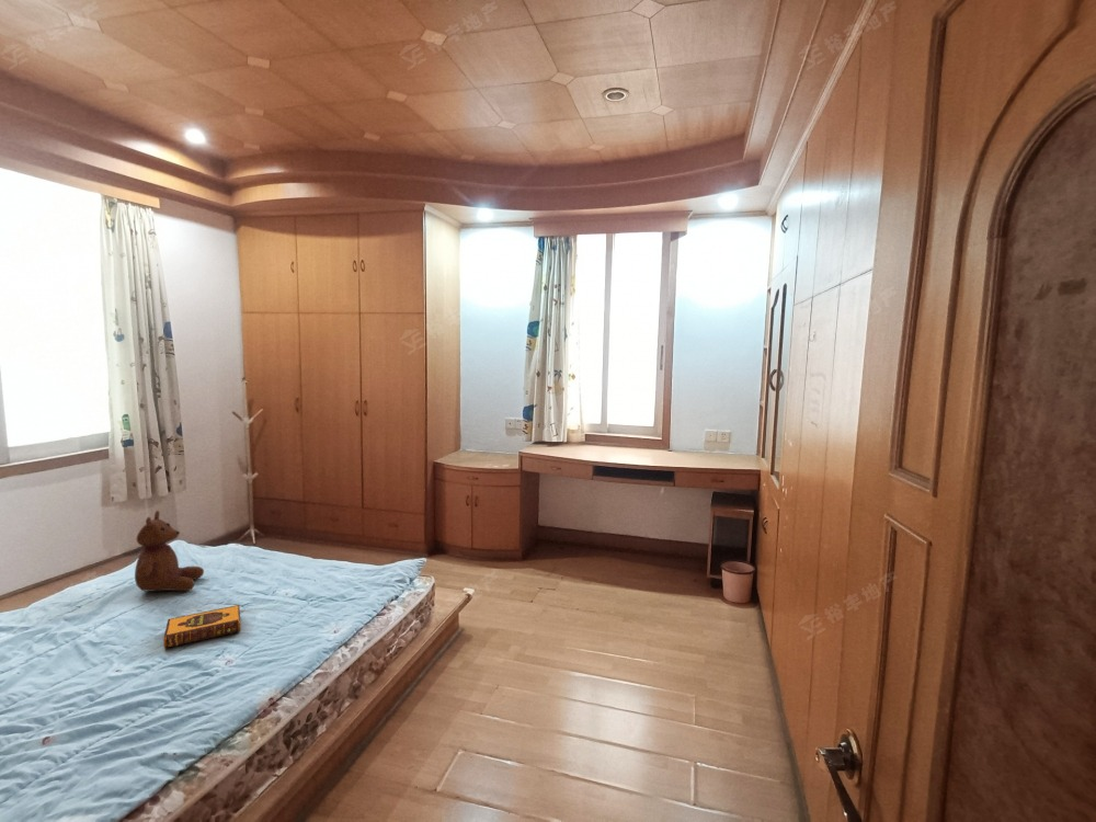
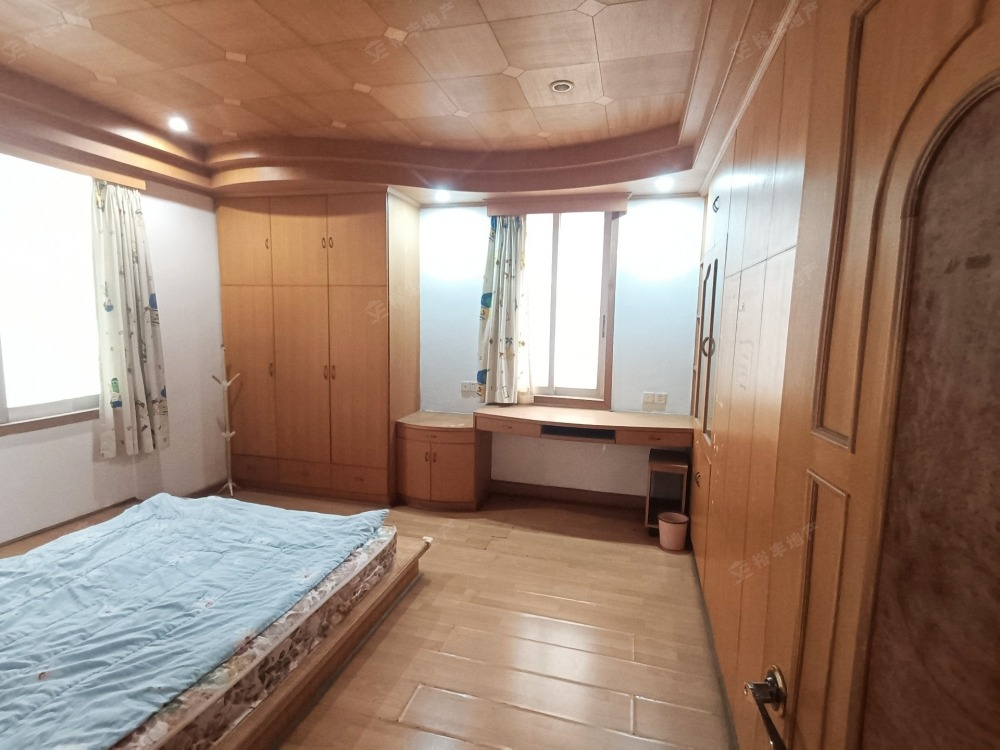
- hardback book [162,604,241,650]
- teddy bear [134,510,205,593]
